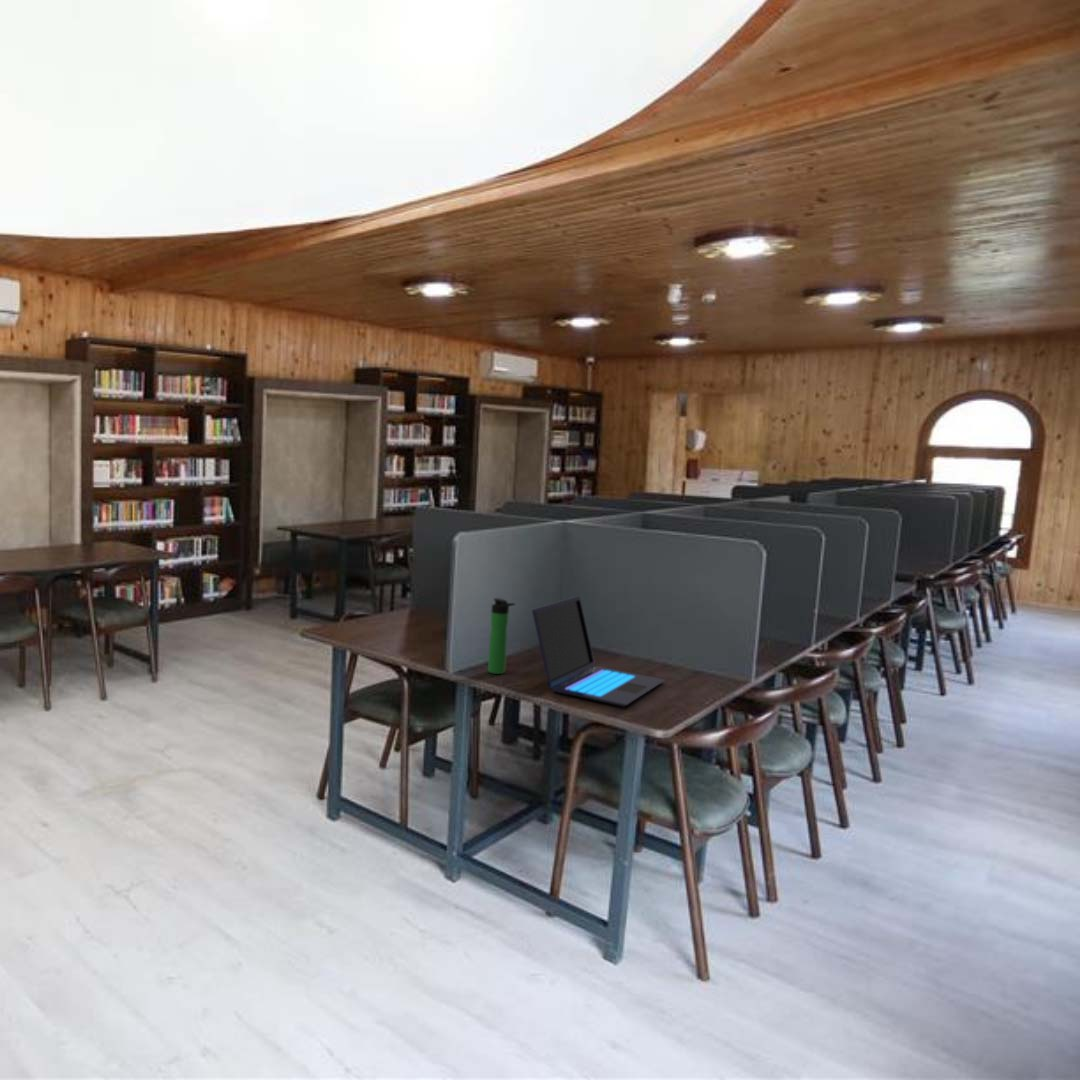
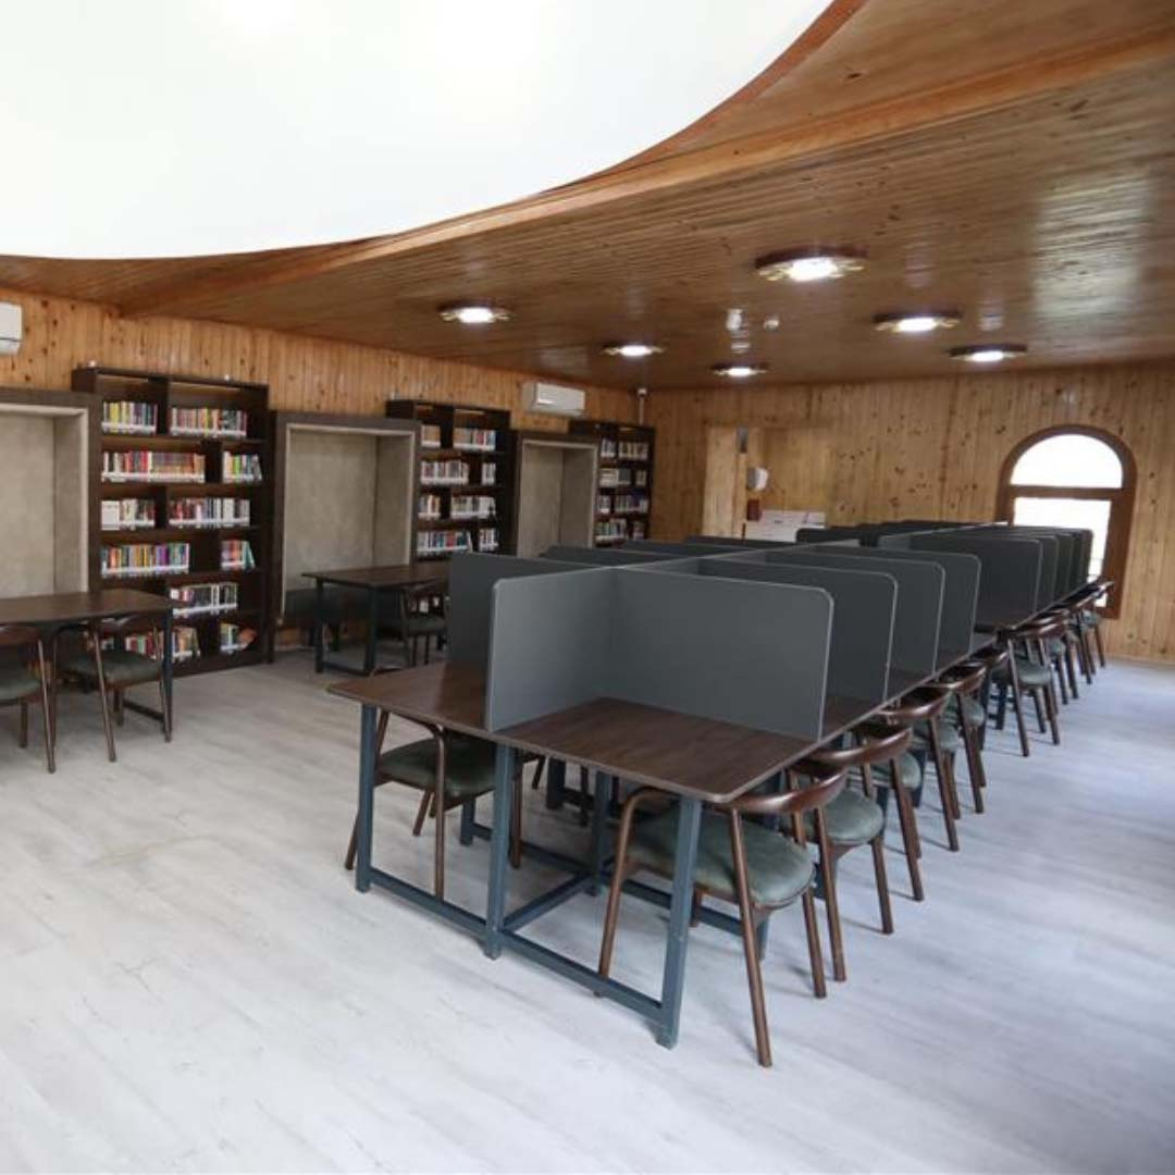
- bottle [487,597,516,675]
- laptop [531,595,666,707]
